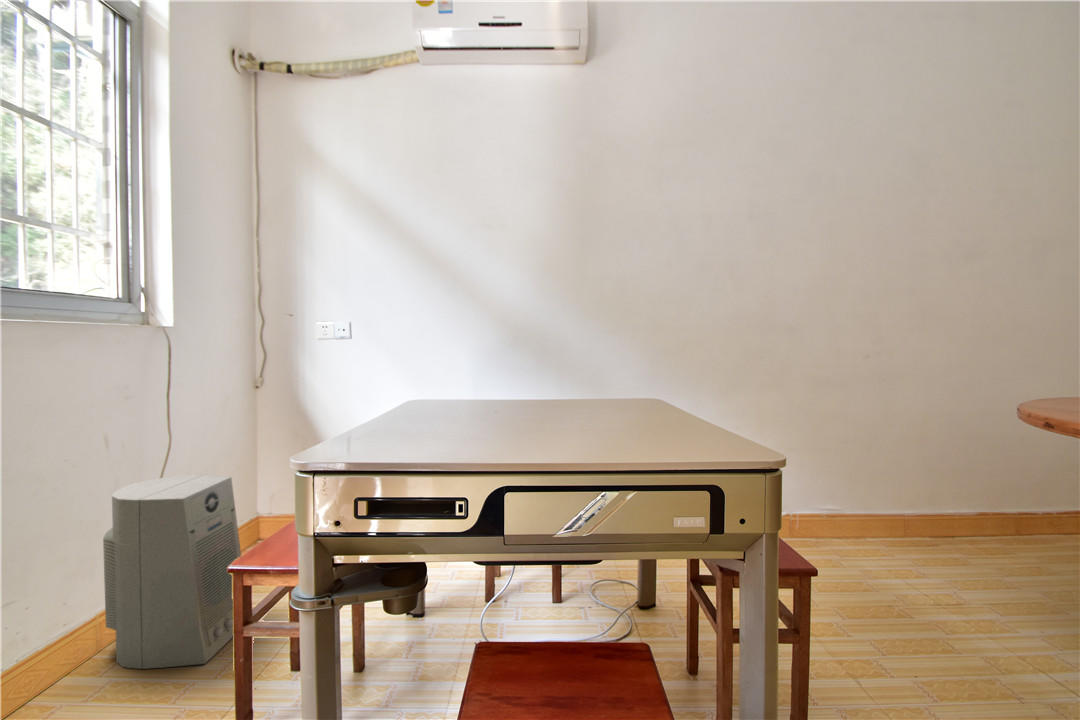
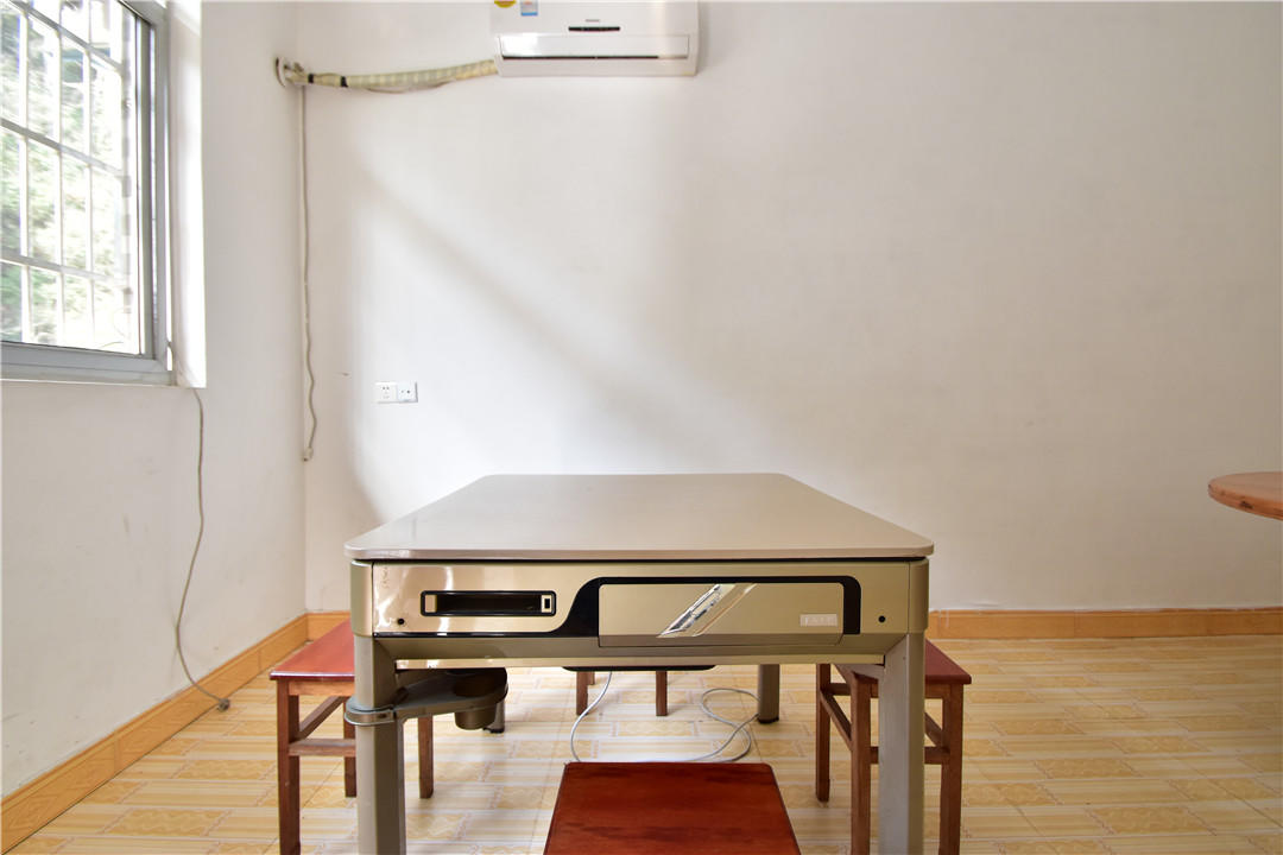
- fan [102,474,242,670]
